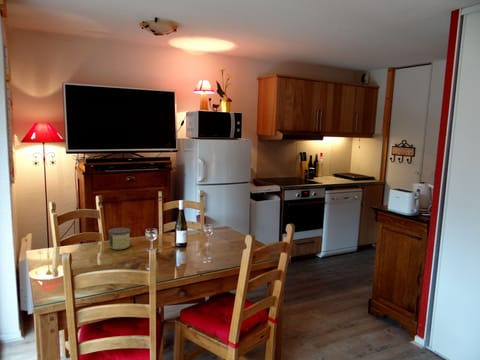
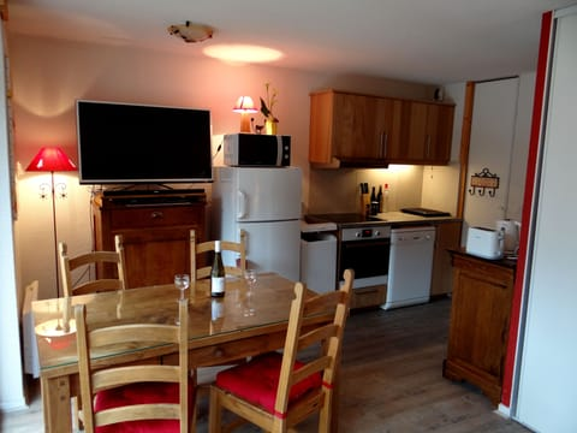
- candle [107,227,131,250]
